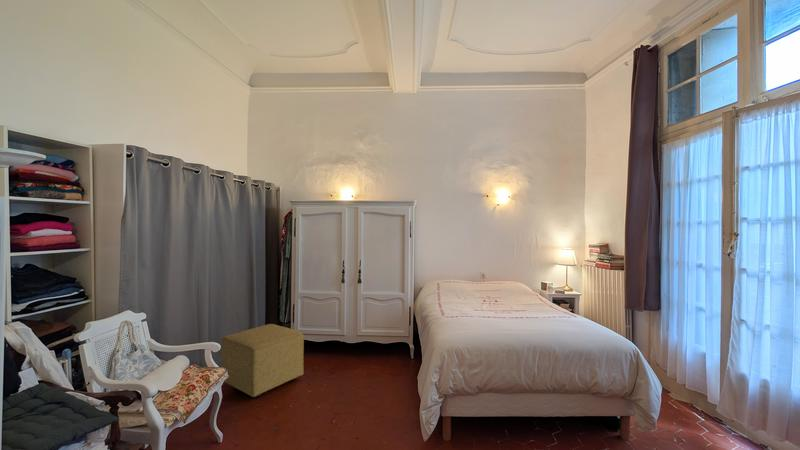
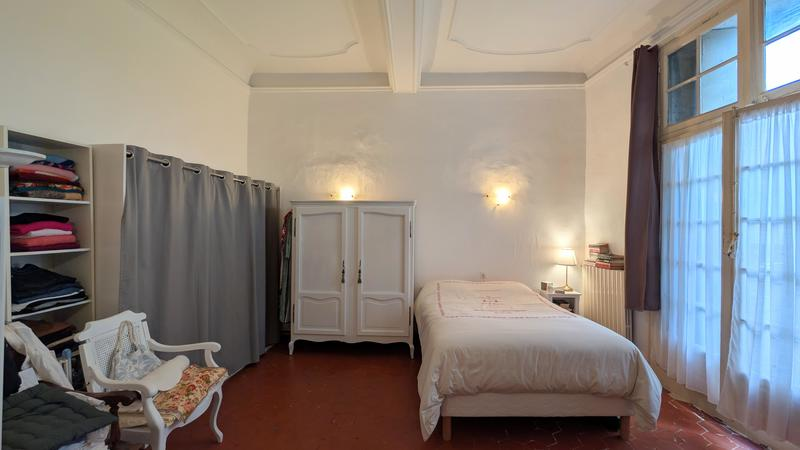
- ottoman [220,323,305,398]
